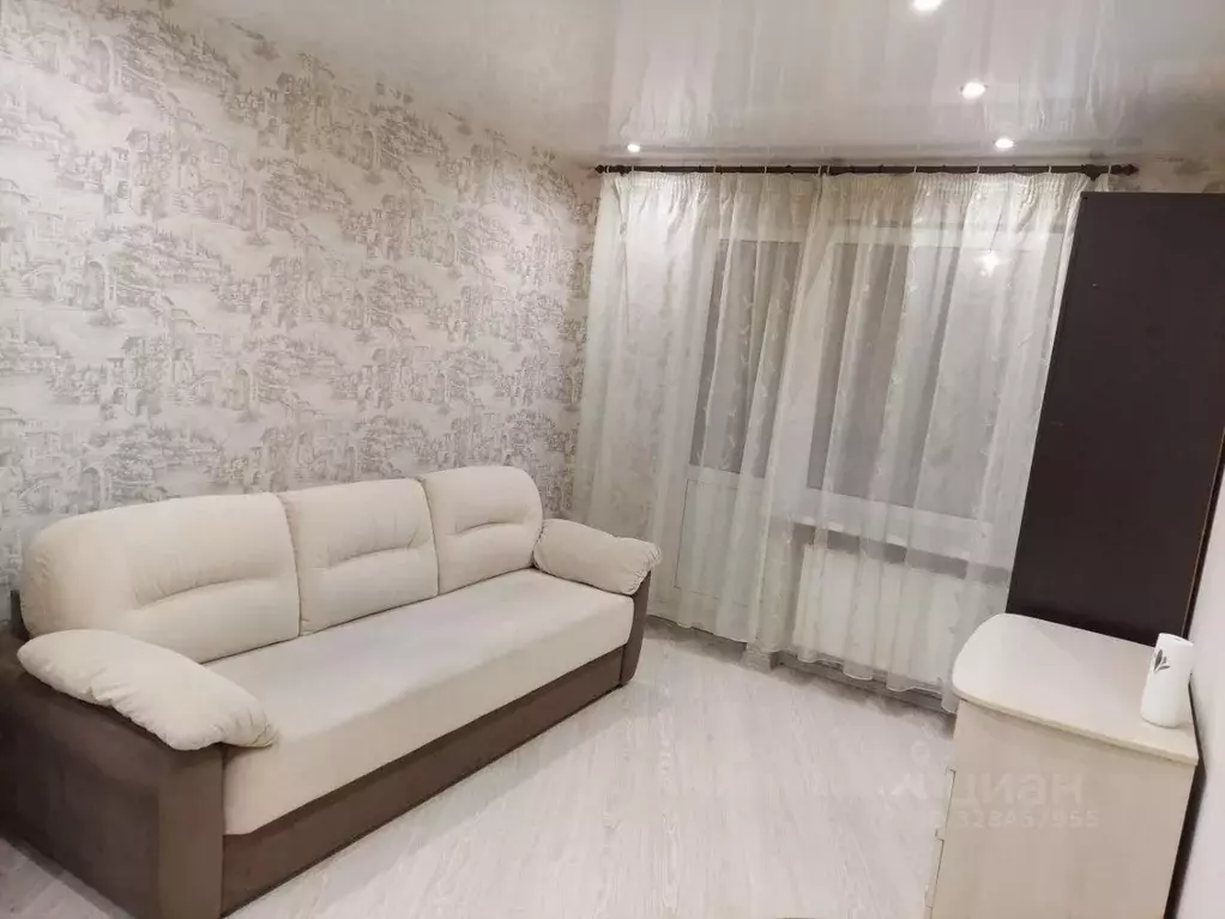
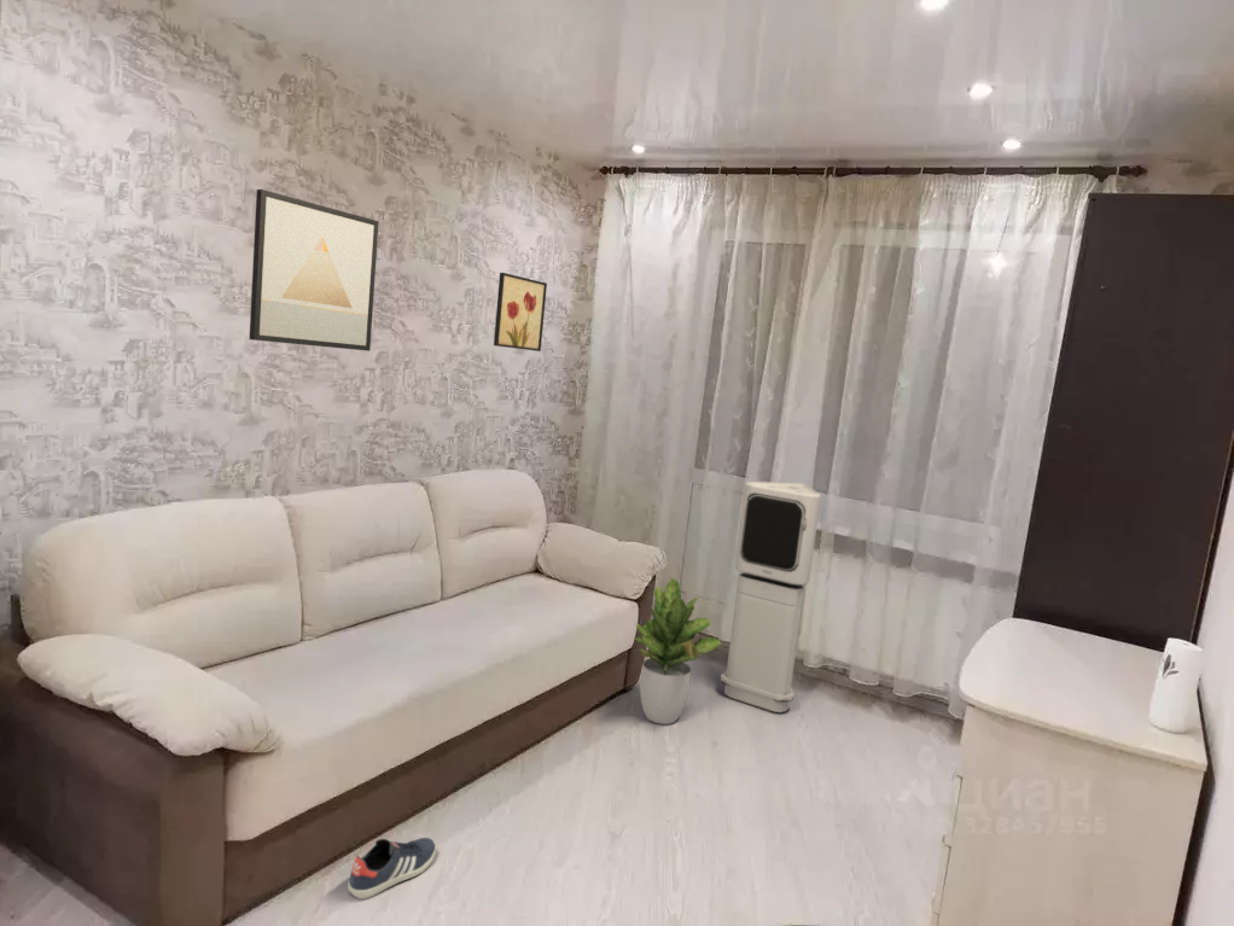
+ wall art [249,188,380,353]
+ sneaker [347,837,437,899]
+ air purifier [720,481,822,714]
+ wall art [493,272,548,353]
+ potted plant [631,577,723,726]
